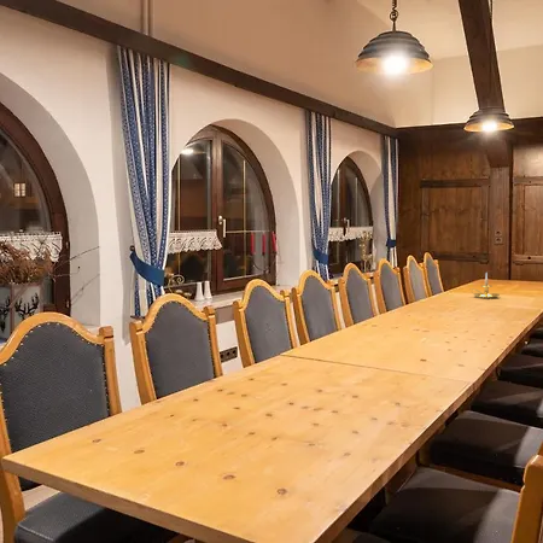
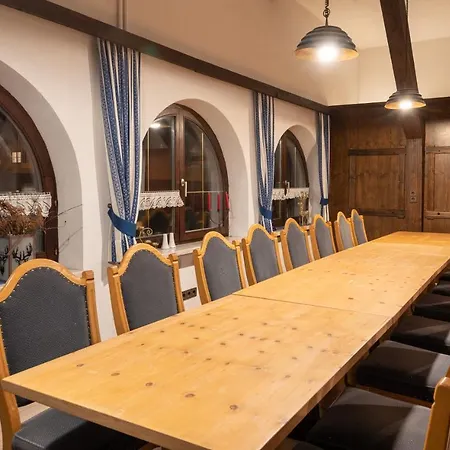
- candle holder [469,273,501,299]
